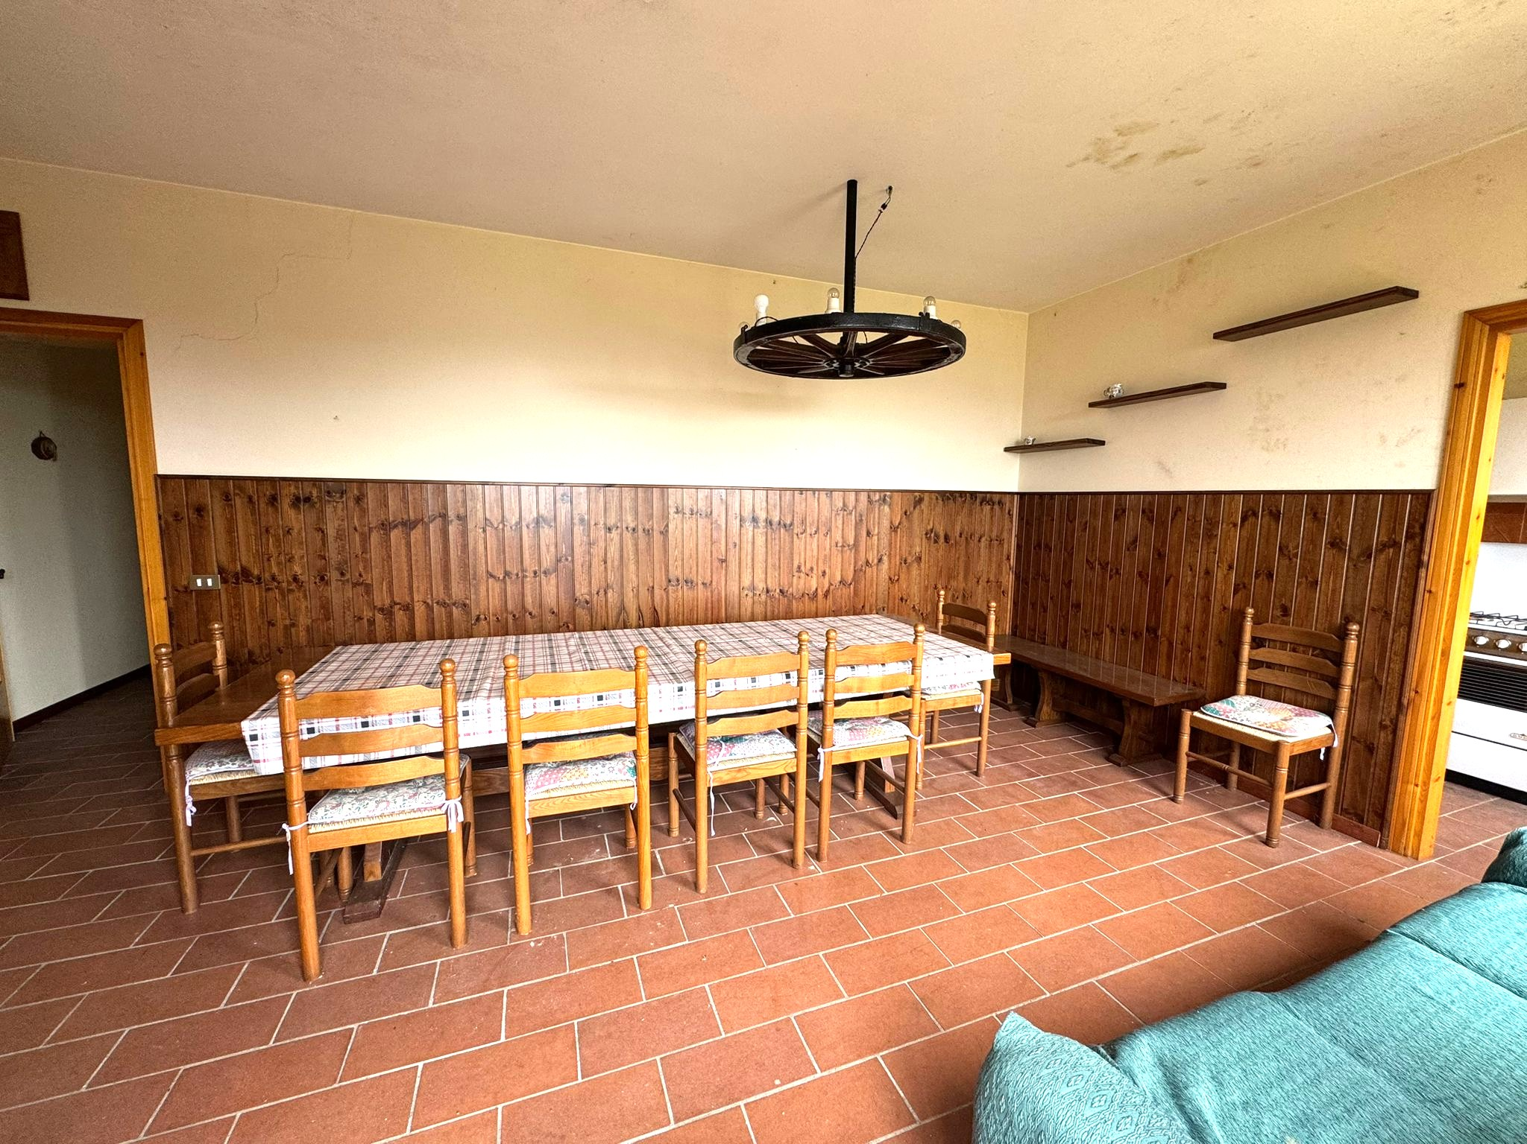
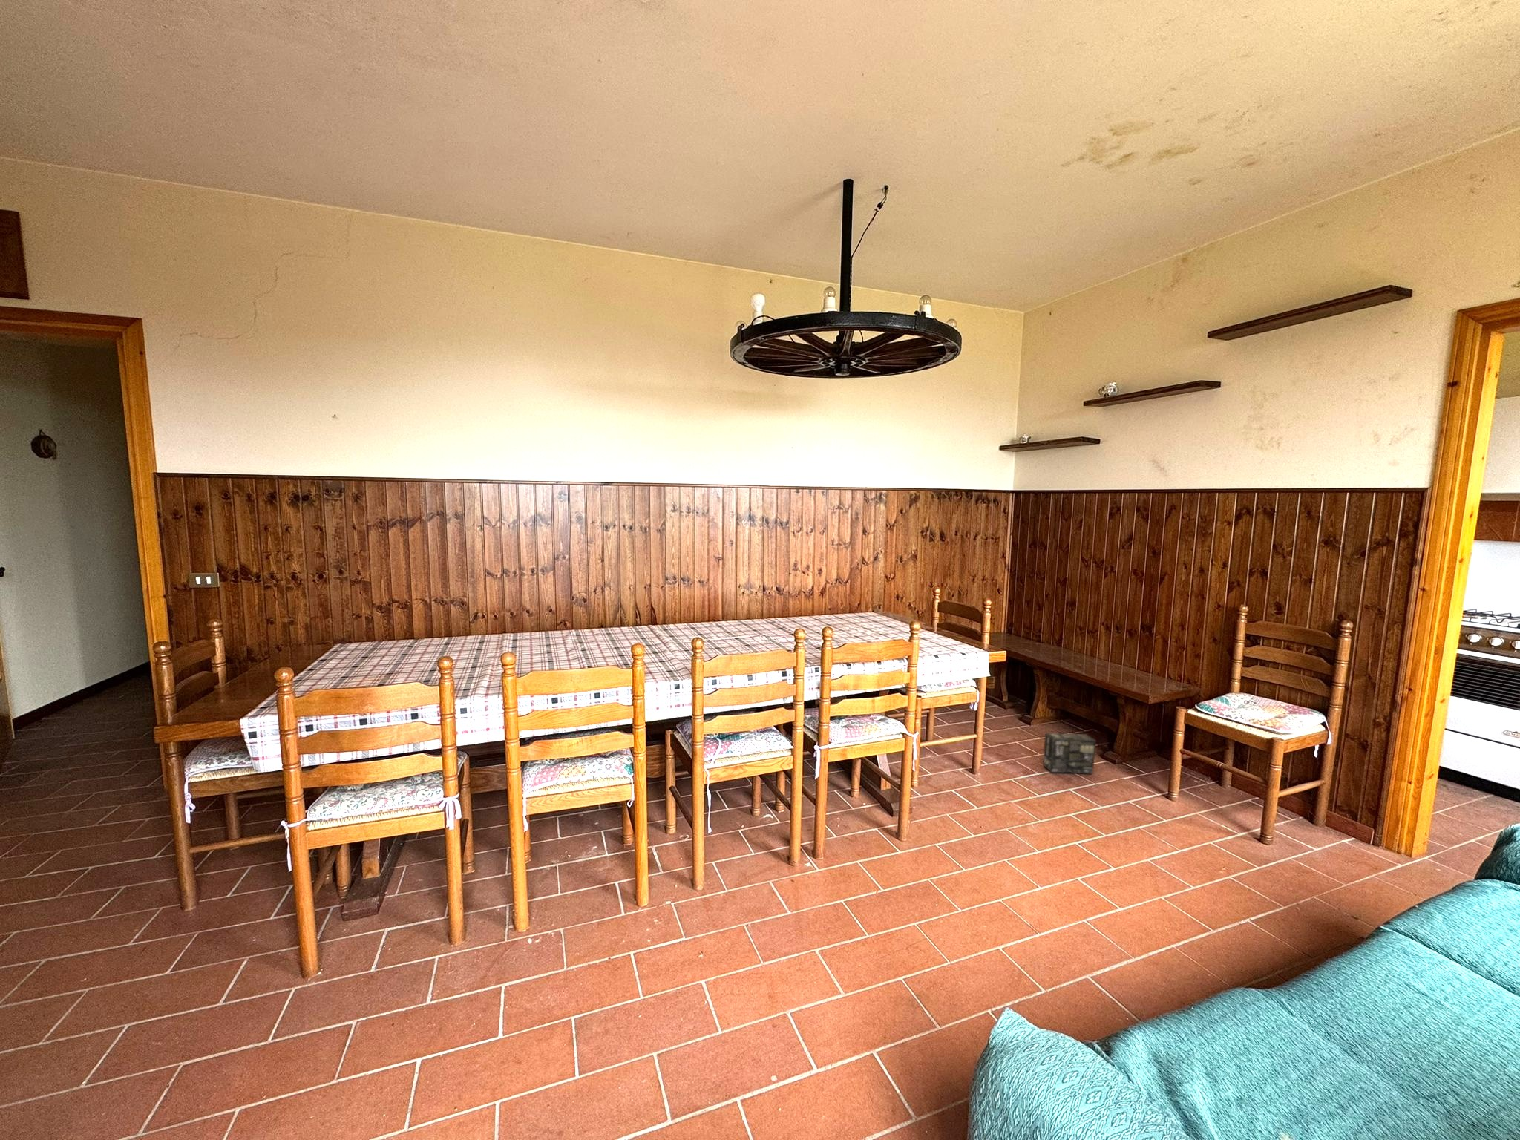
+ box [1042,733,1096,775]
